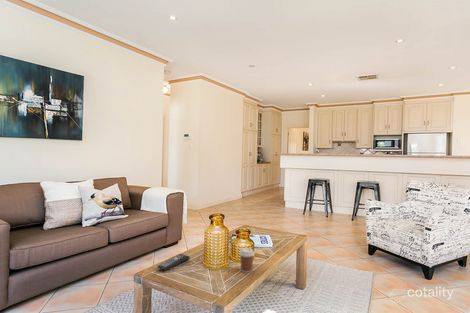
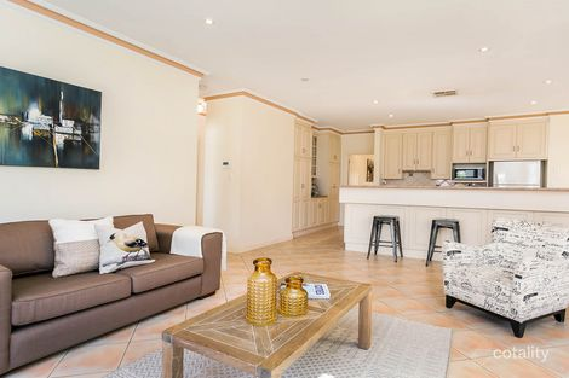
- remote control [156,253,191,272]
- coffee cup [238,247,256,274]
